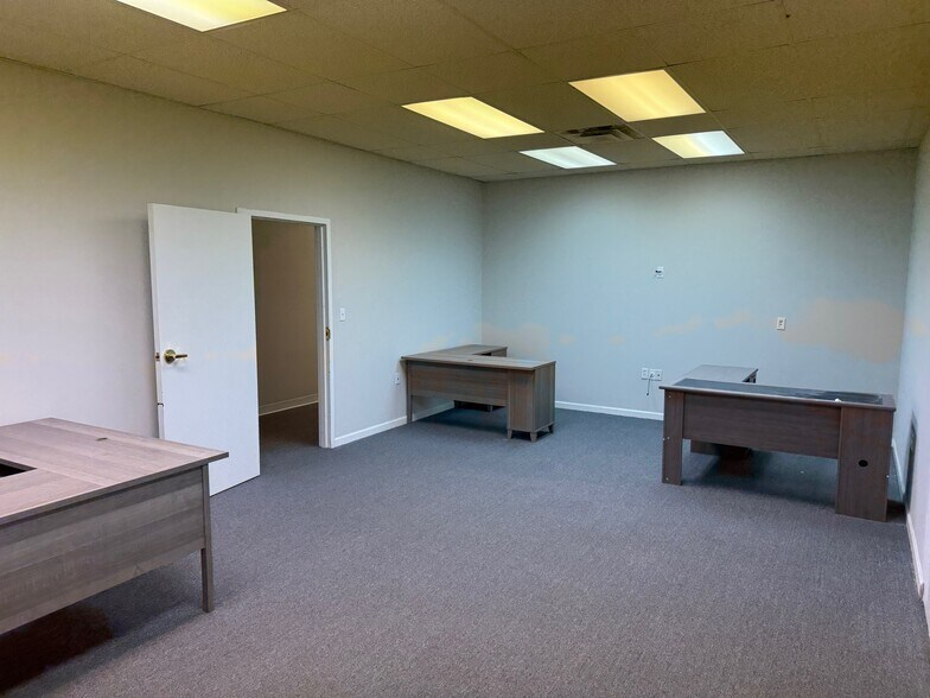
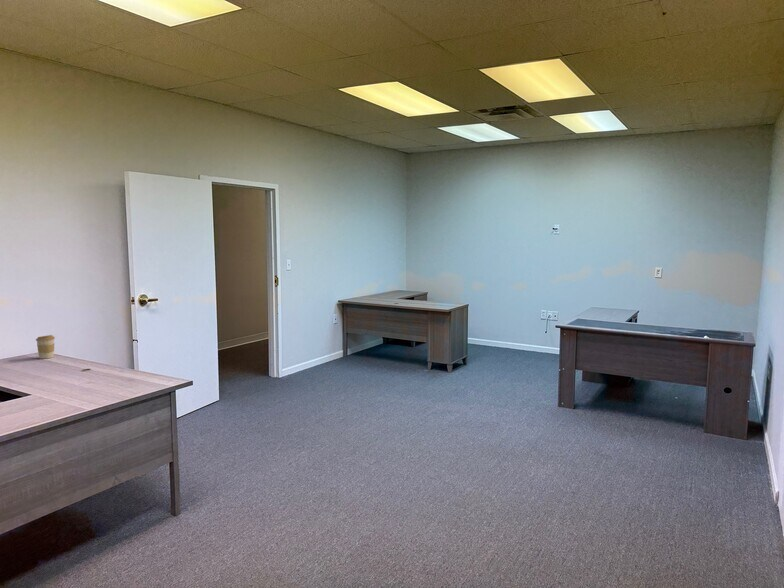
+ coffee cup [35,334,56,360]
